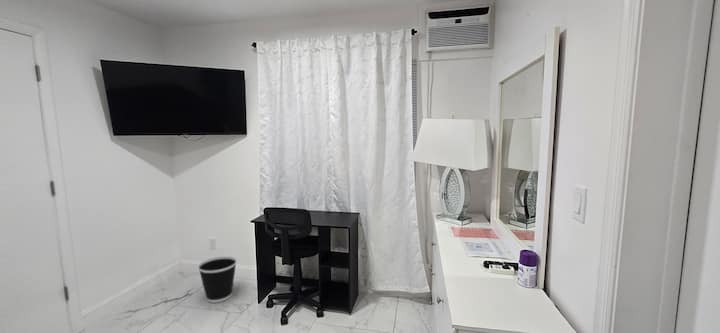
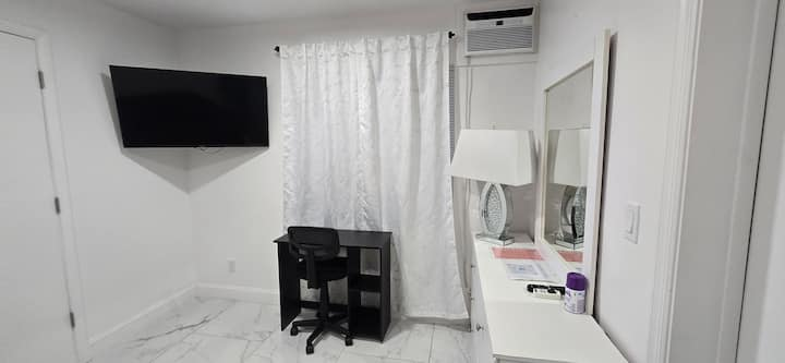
- wastebasket [197,255,238,304]
